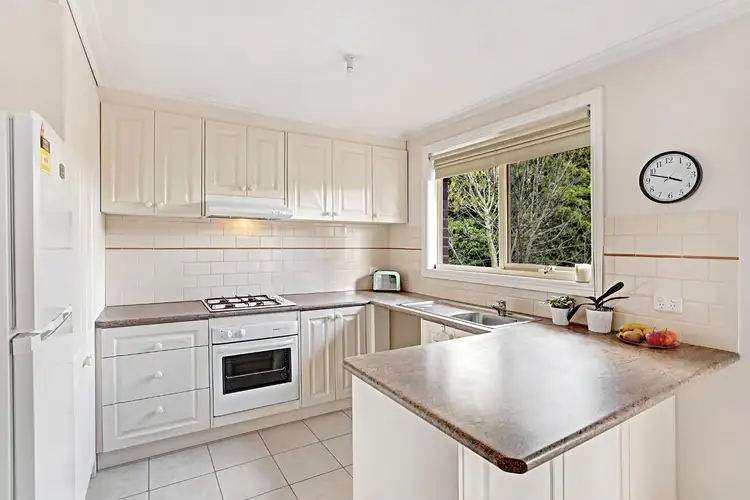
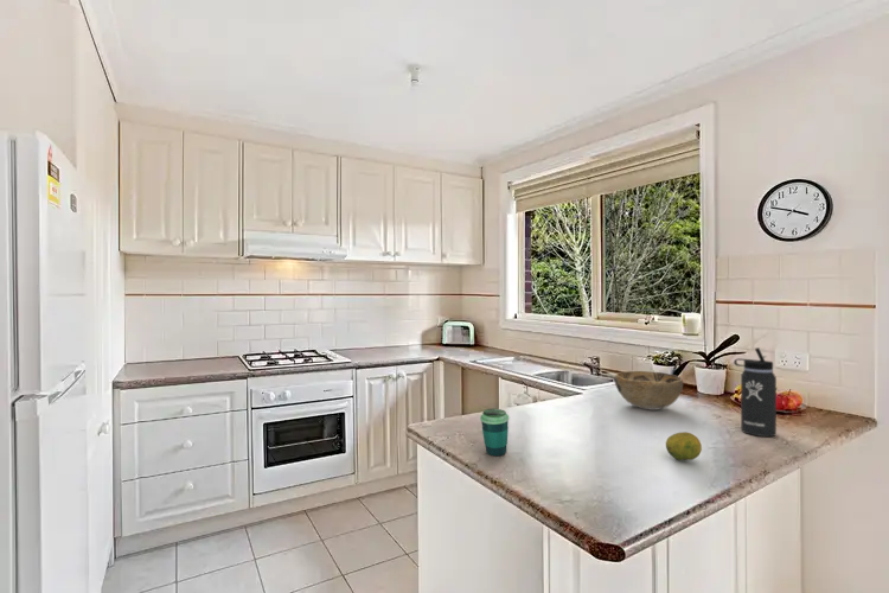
+ fruit [665,431,703,461]
+ thermos bottle [733,346,778,438]
+ cup [479,408,510,457]
+ decorative bowl [613,370,684,412]
